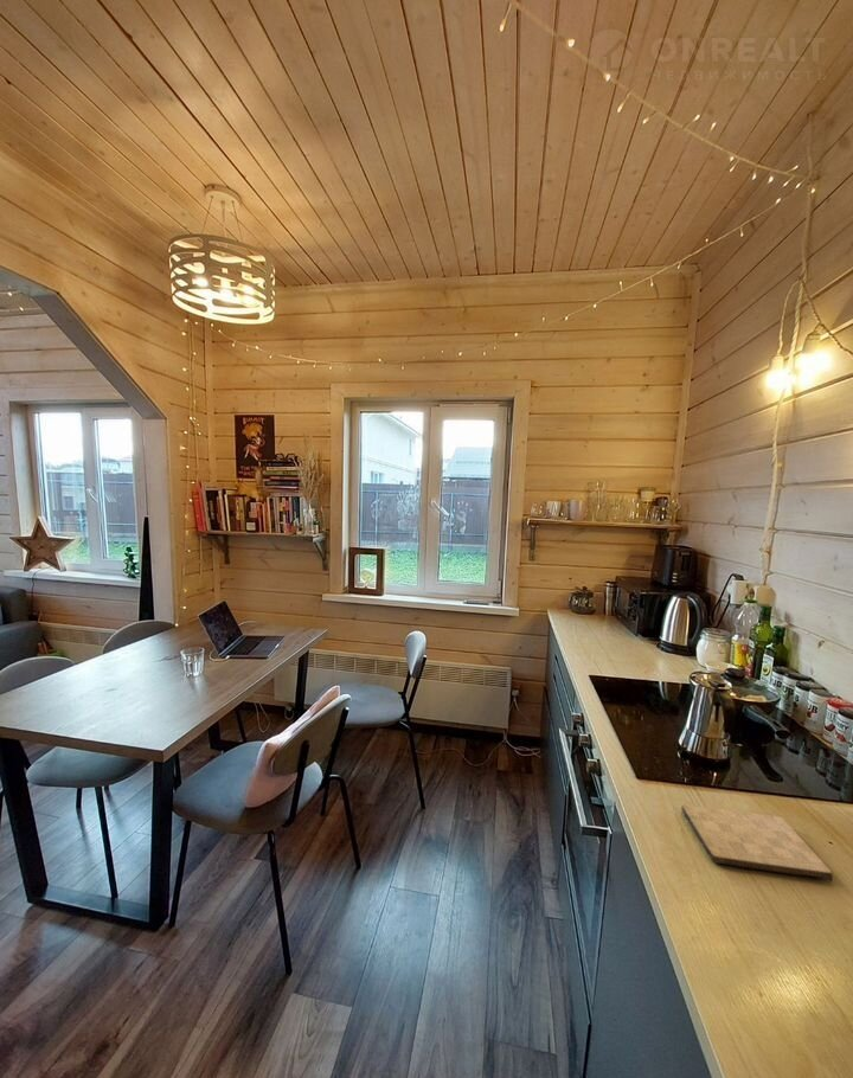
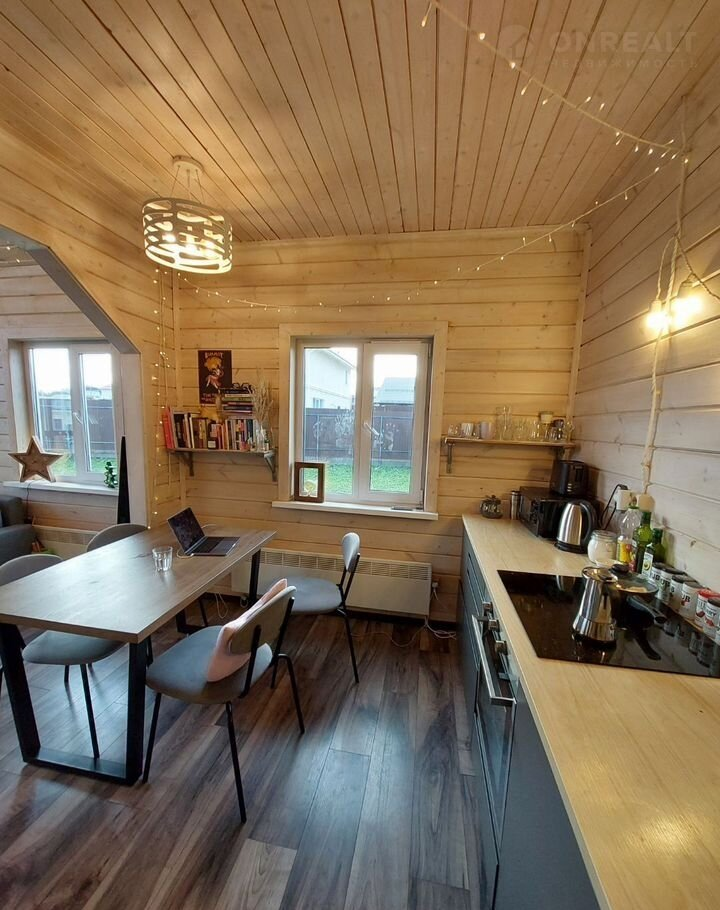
- cutting board [680,803,834,883]
